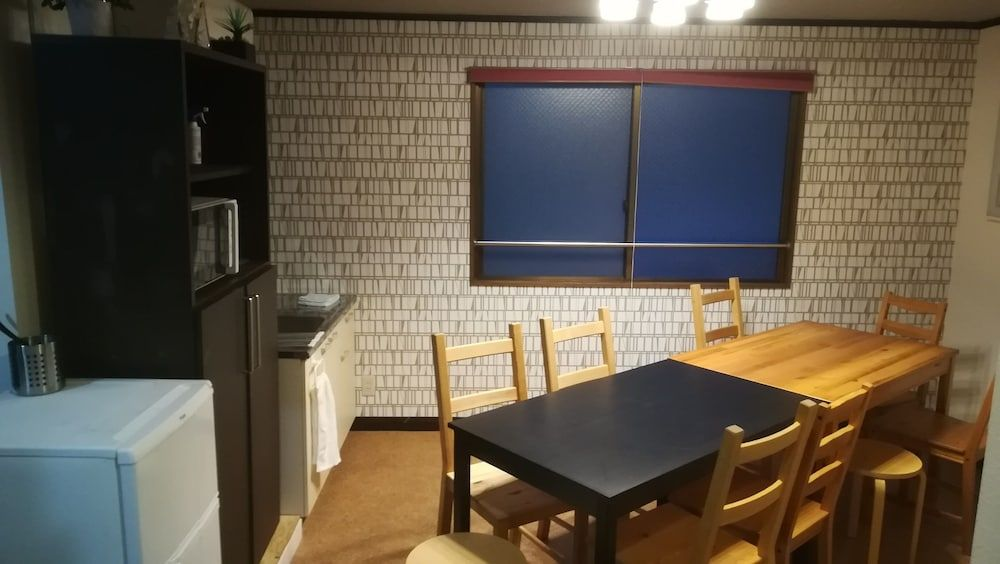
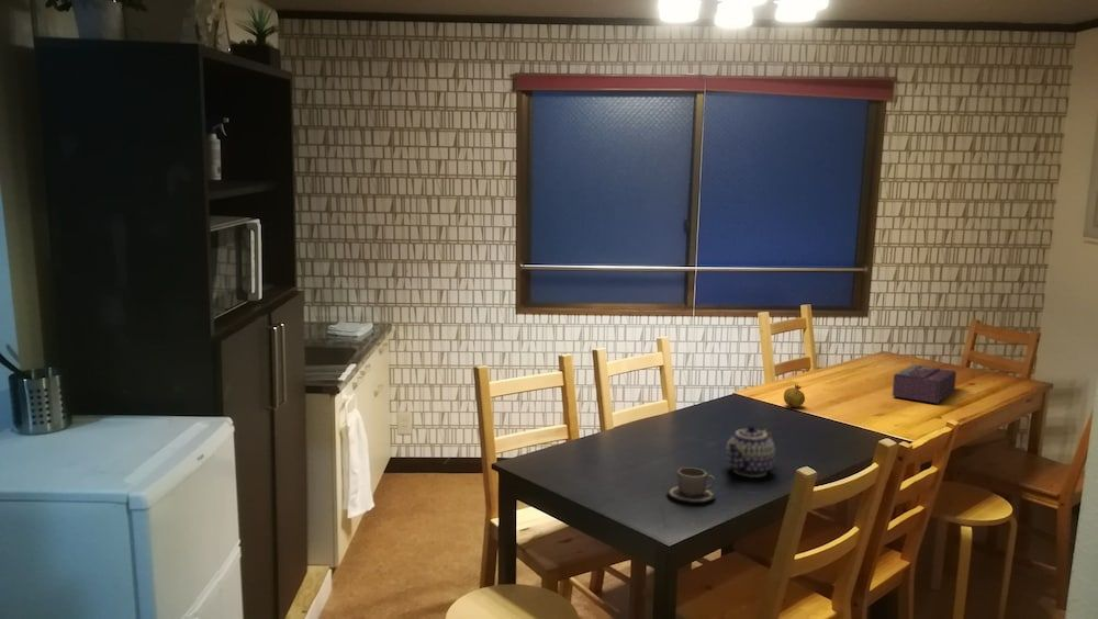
+ fruit [783,383,806,409]
+ cup [666,466,717,504]
+ tissue box [892,363,957,404]
+ teapot [725,424,776,479]
